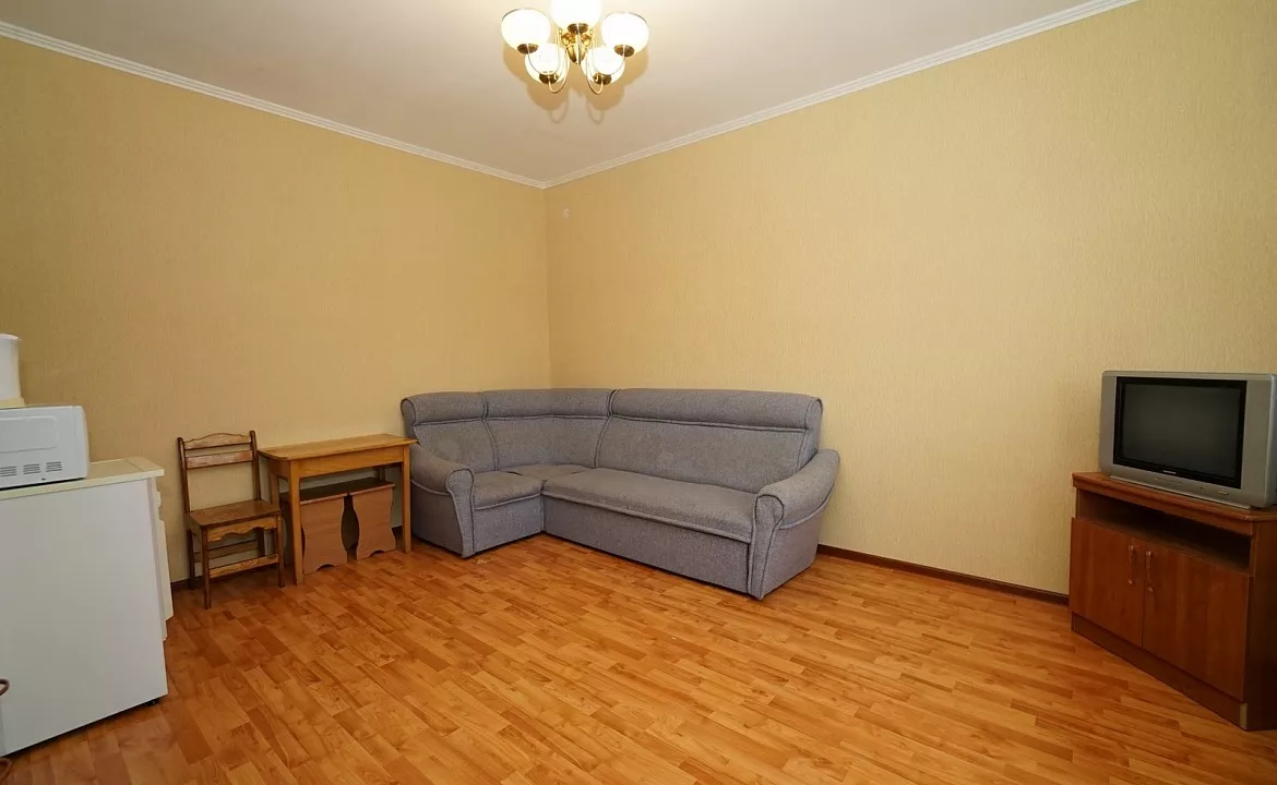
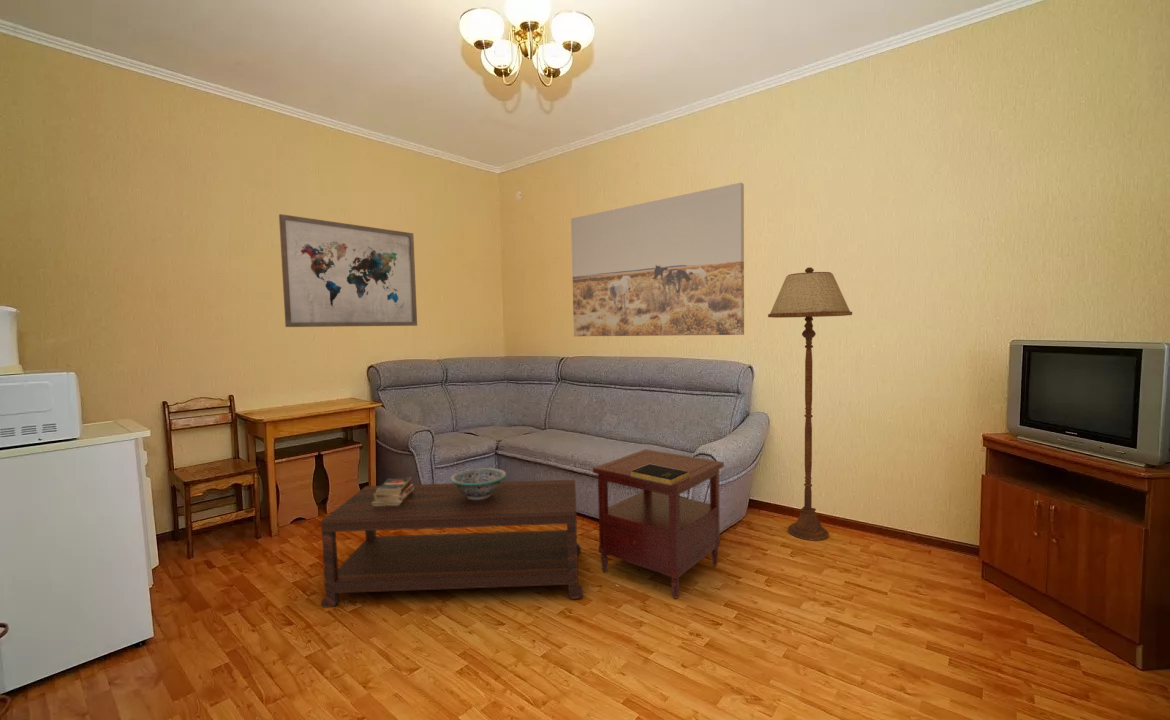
+ floor lamp [767,266,853,542]
+ wall art [570,182,745,337]
+ wall art [278,213,418,328]
+ coffee table [320,479,584,608]
+ books [372,476,414,506]
+ side table [592,448,725,600]
+ decorative bowl [449,467,507,500]
+ book [631,464,689,485]
